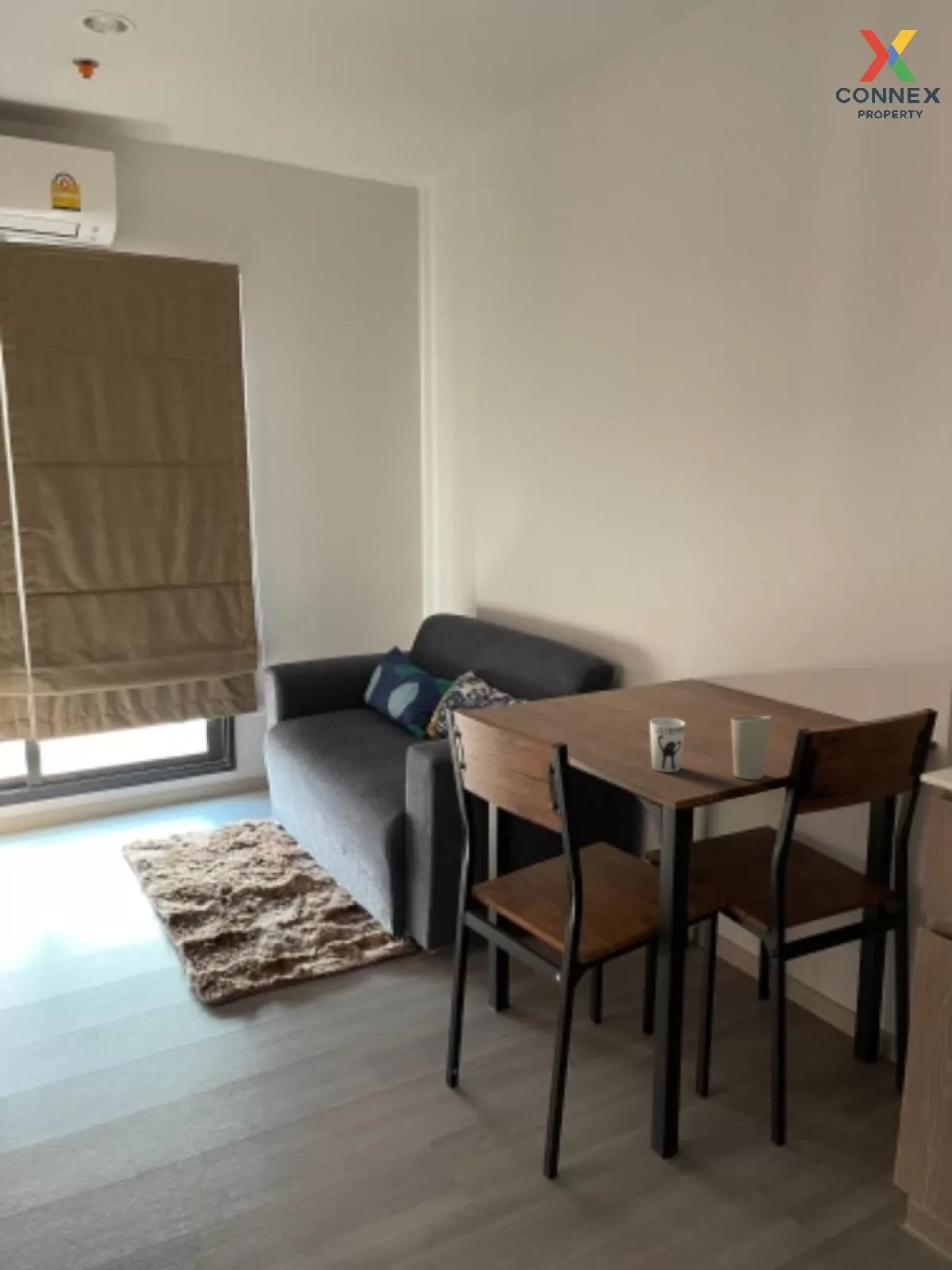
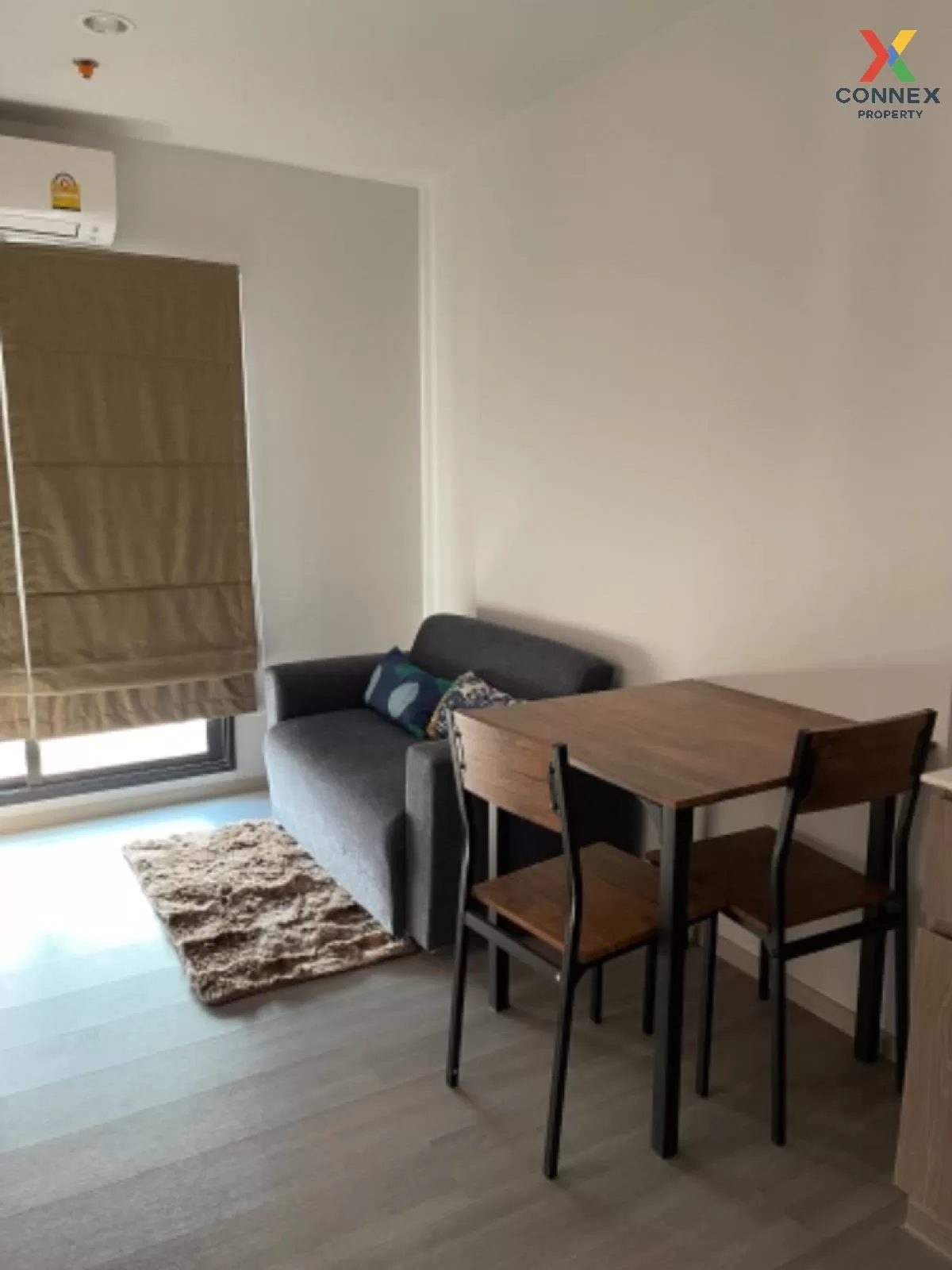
- cup [649,717,686,773]
- cup [731,714,773,780]
